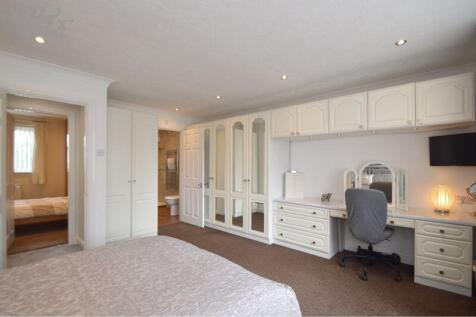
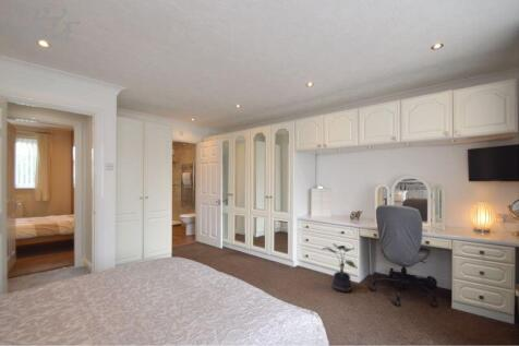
+ potted plant [321,242,359,294]
